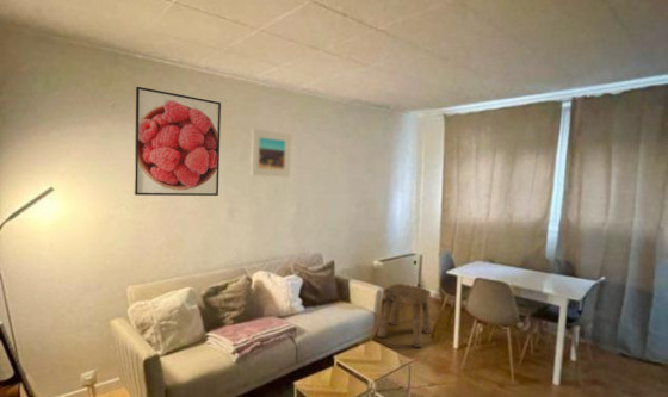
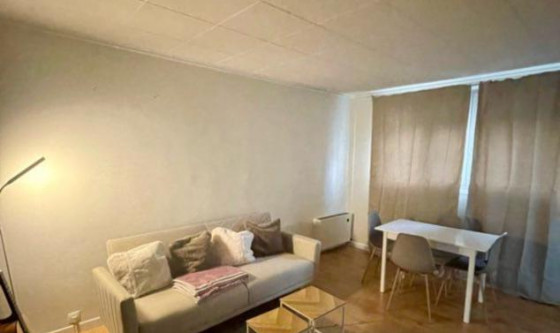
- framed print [249,128,292,178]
- stool [376,283,433,348]
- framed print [134,86,222,197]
